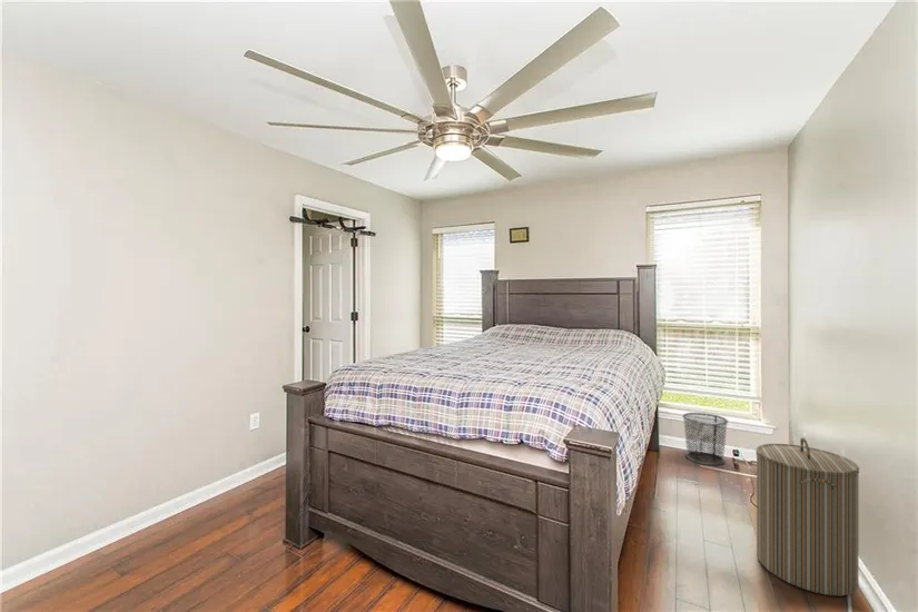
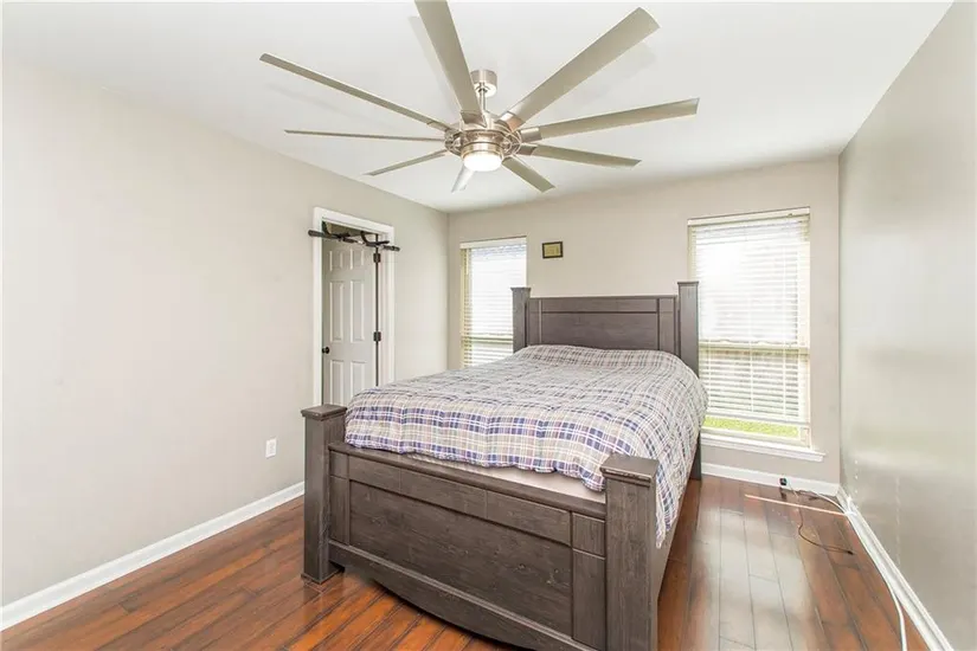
- laundry hamper [754,436,860,598]
- waste bin [682,412,729,466]
